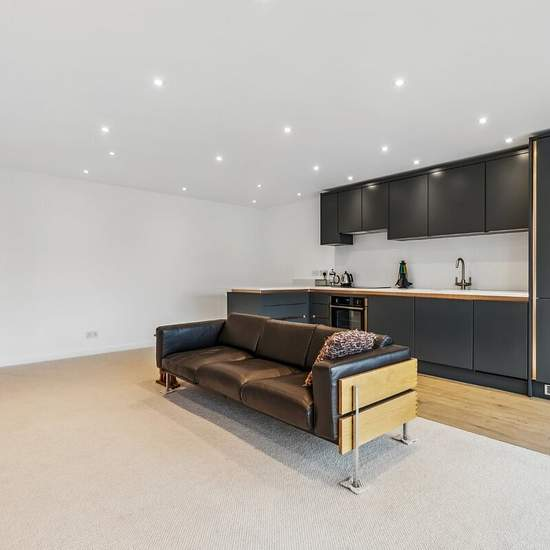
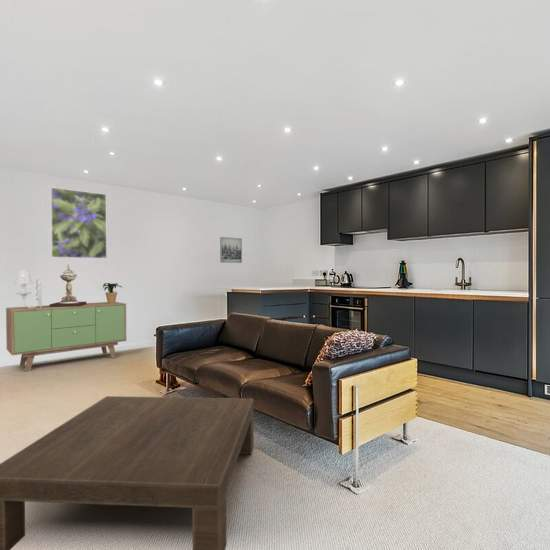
+ sideboard [5,301,128,373]
+ potted plant [100,282,124,303]
+ wall art [219,236,243,264]
+ decorative urn [49,263,87,307]
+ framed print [50,186,108,259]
+ wall sconce [14,270,44,308]
+ coffee table [0,395,255,550]
